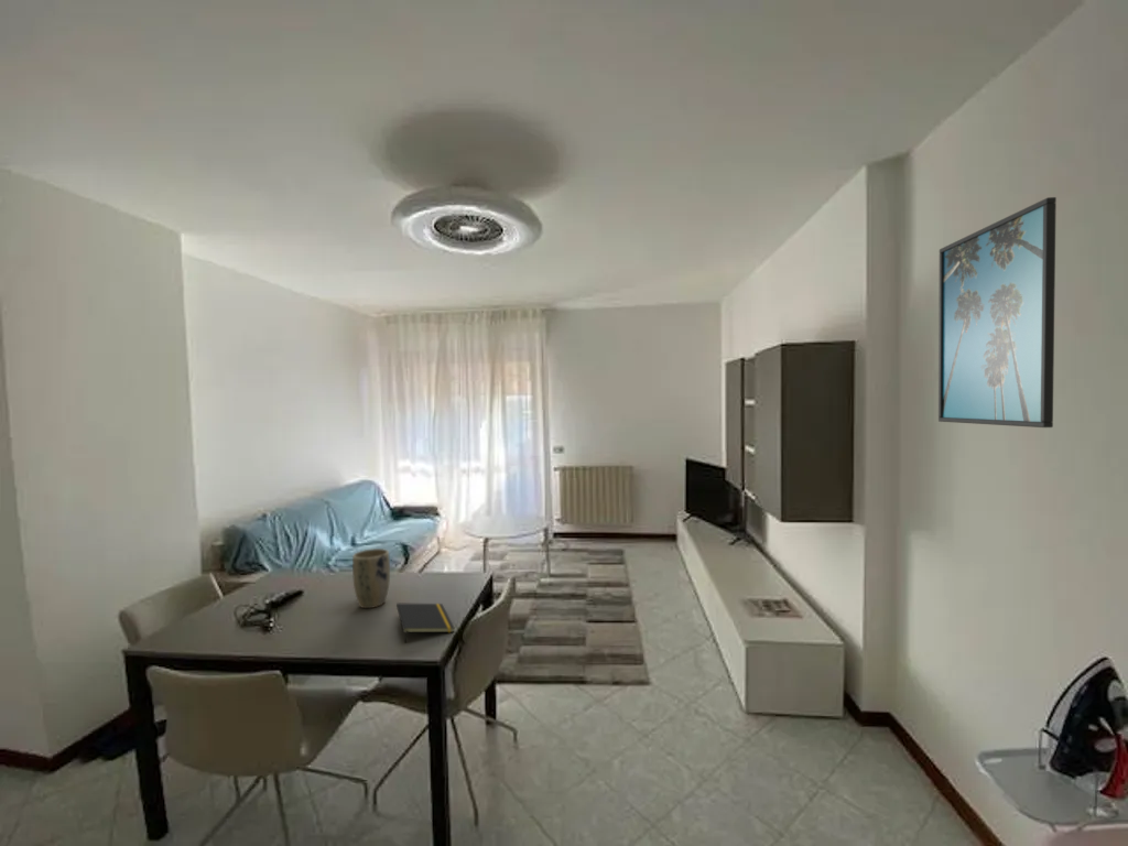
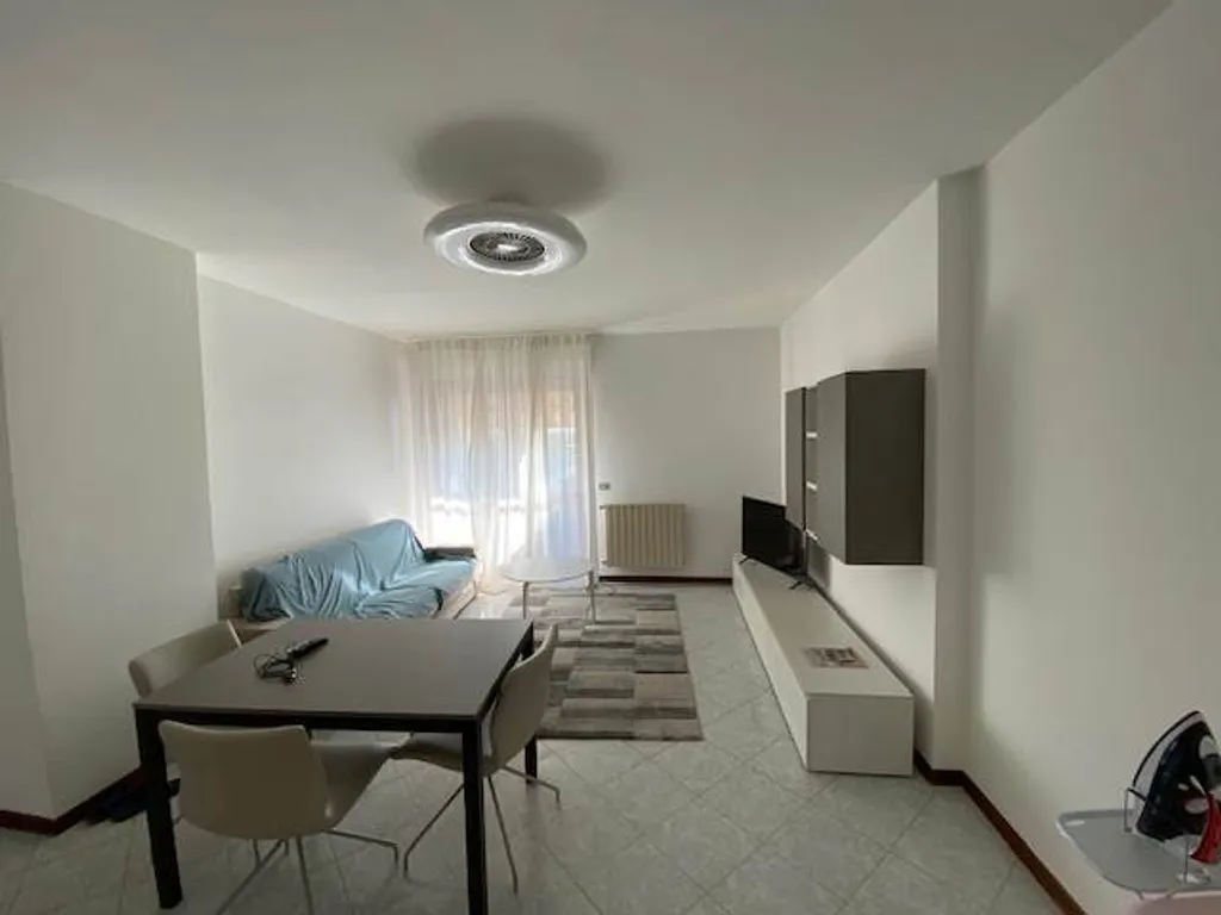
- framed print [937,196,1058,429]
- plant pot [351,547,391,609]
- notepad [395,601,456,644]
